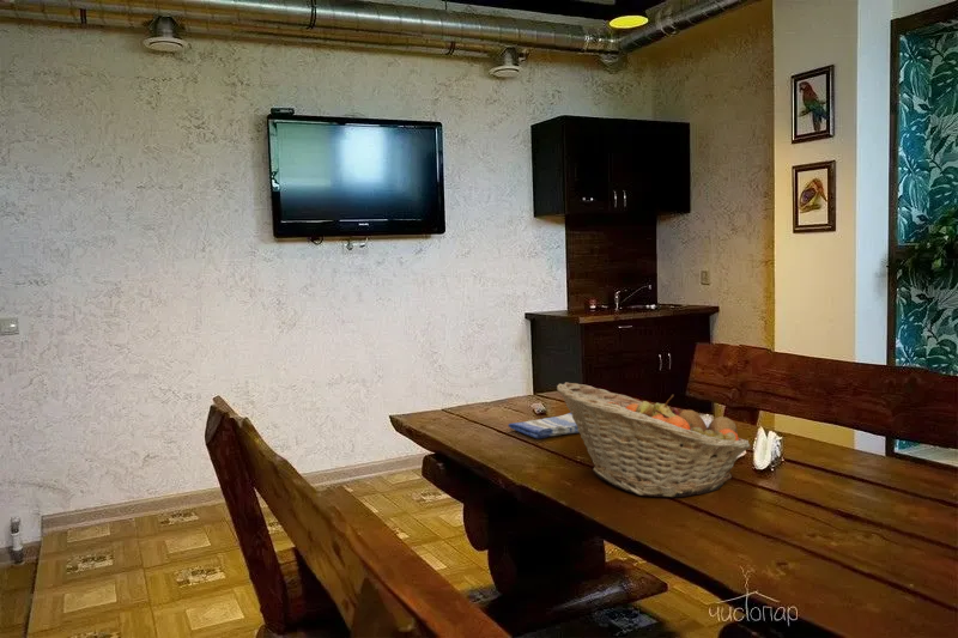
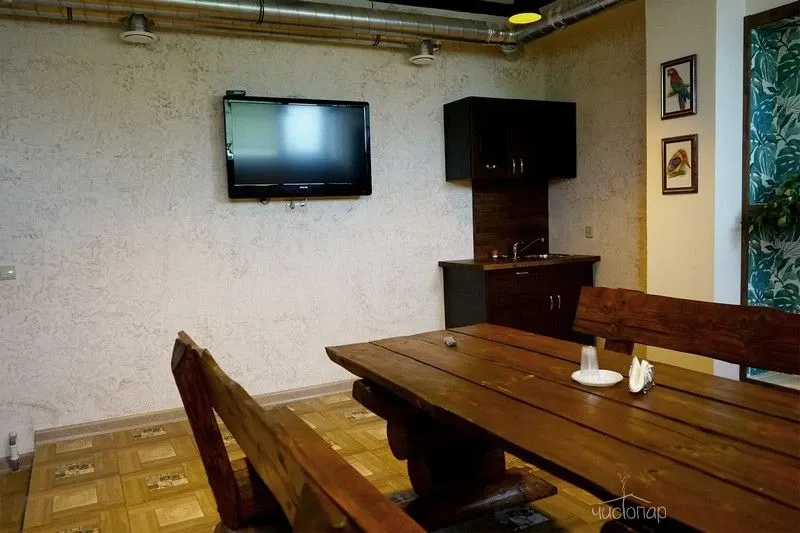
- fruit basket [556,382,752,498]
- dish towel [507,412,580,439]
